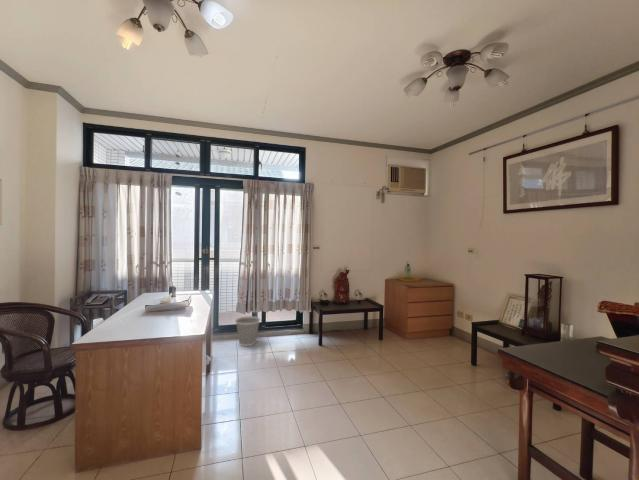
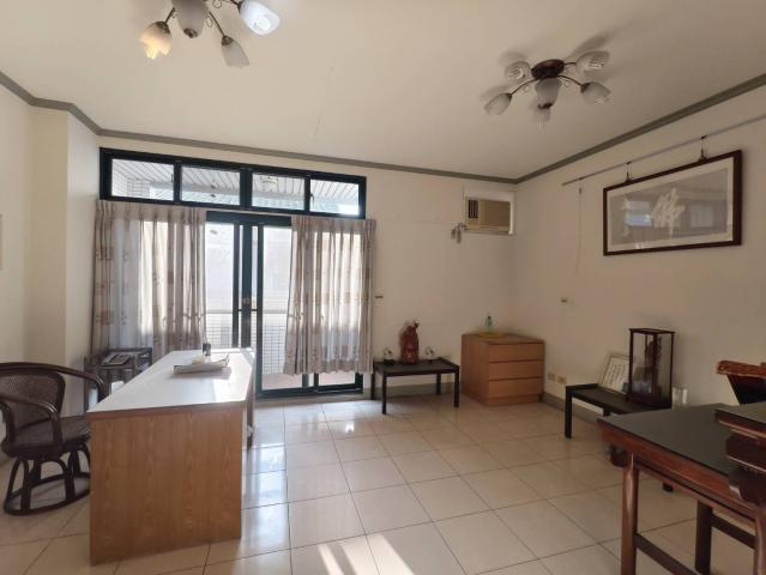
- wastebasket [234,315,261,347]
